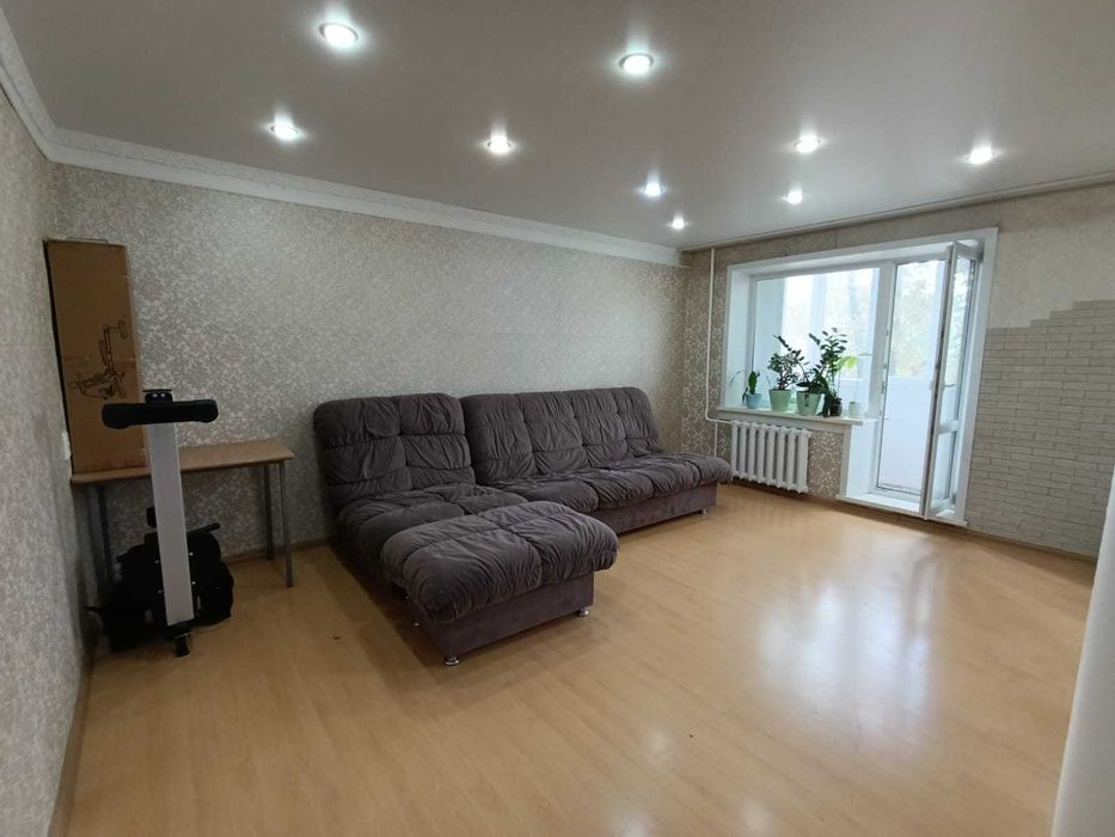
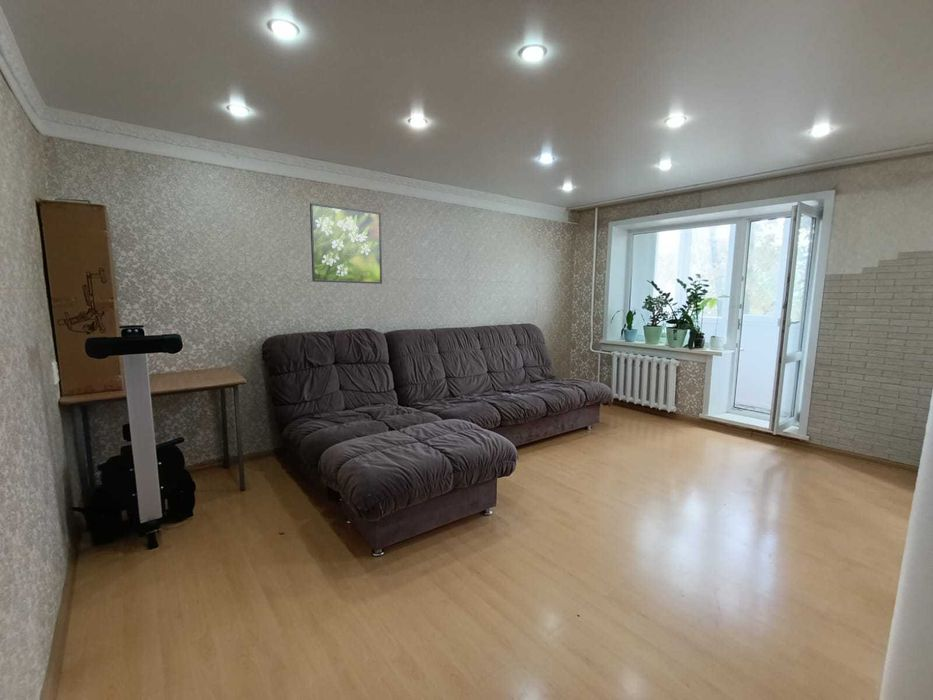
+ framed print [309,202,383,285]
